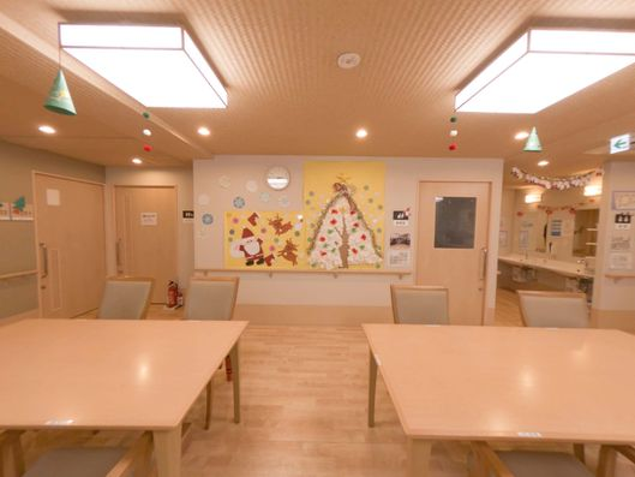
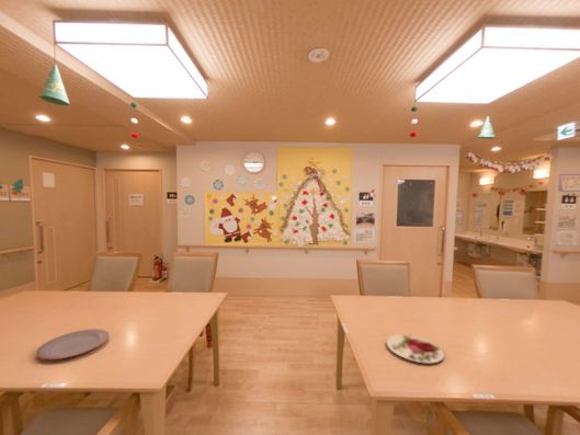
+ plate [35,328,110,360]
+ plate [385,333,445,364]
